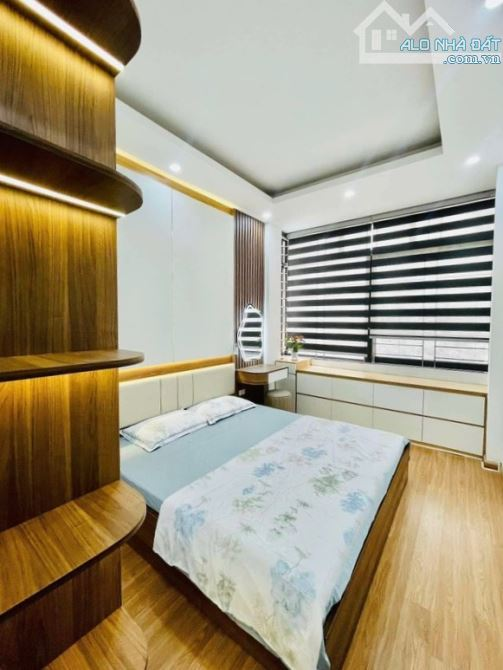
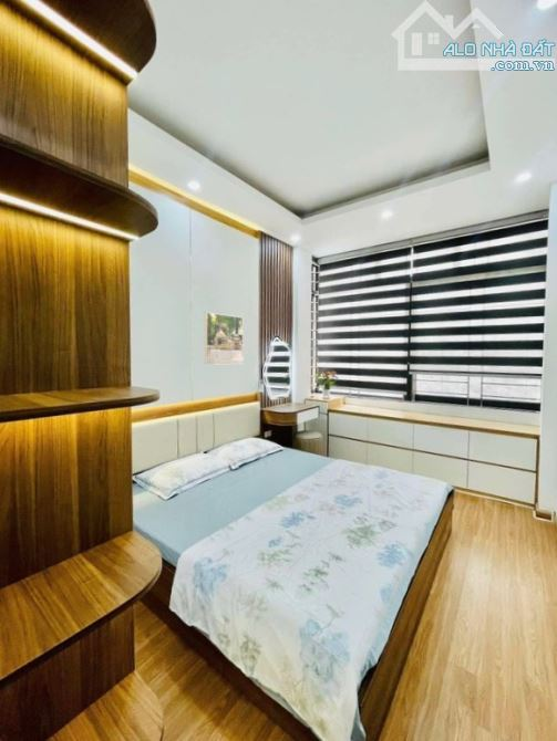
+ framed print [204,311,245,366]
